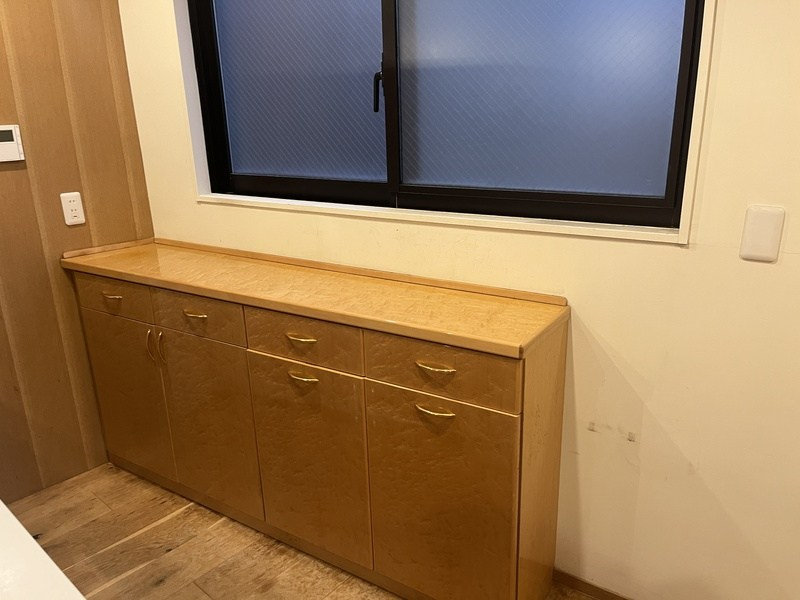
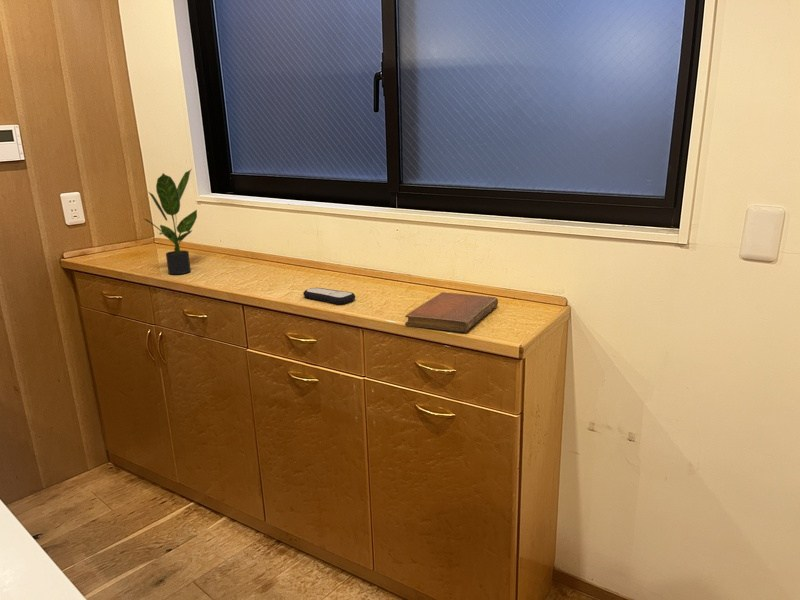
+ potted plant [144,169,198,275]
+ notebook [404,291,499,333]
+ remote control [302,287,356,305]
